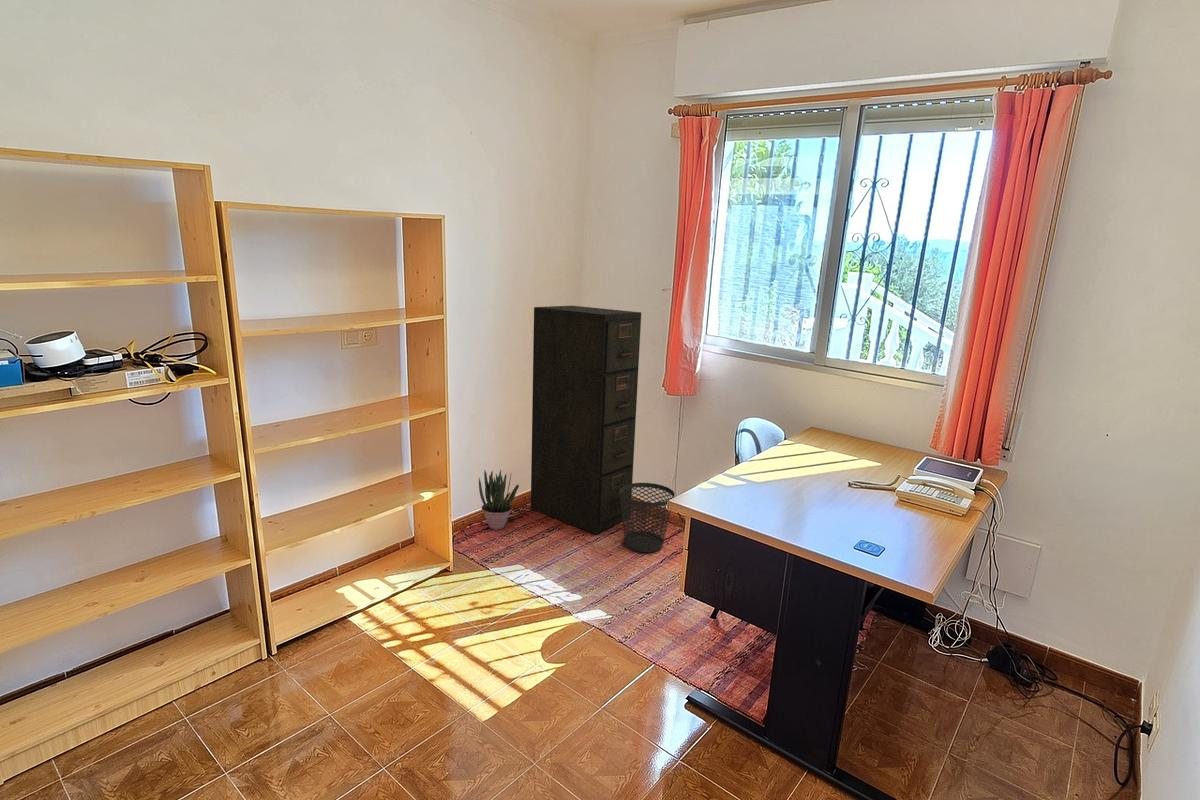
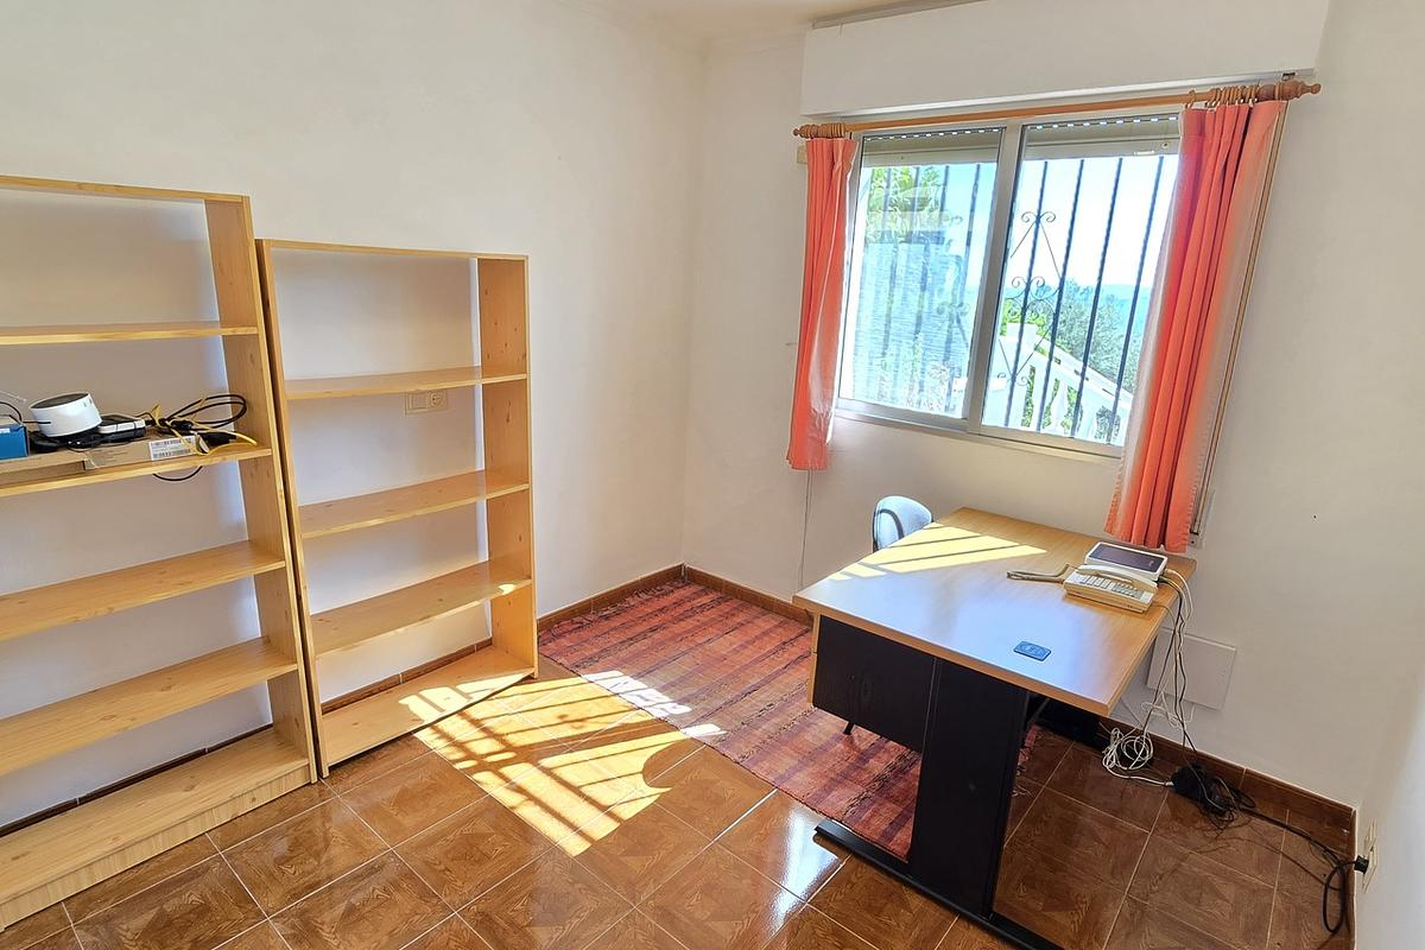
- wastebasket [619,482,676,553]
- potted plant [478,469,520,531]
- filing cabinet [530,305,642,535]
